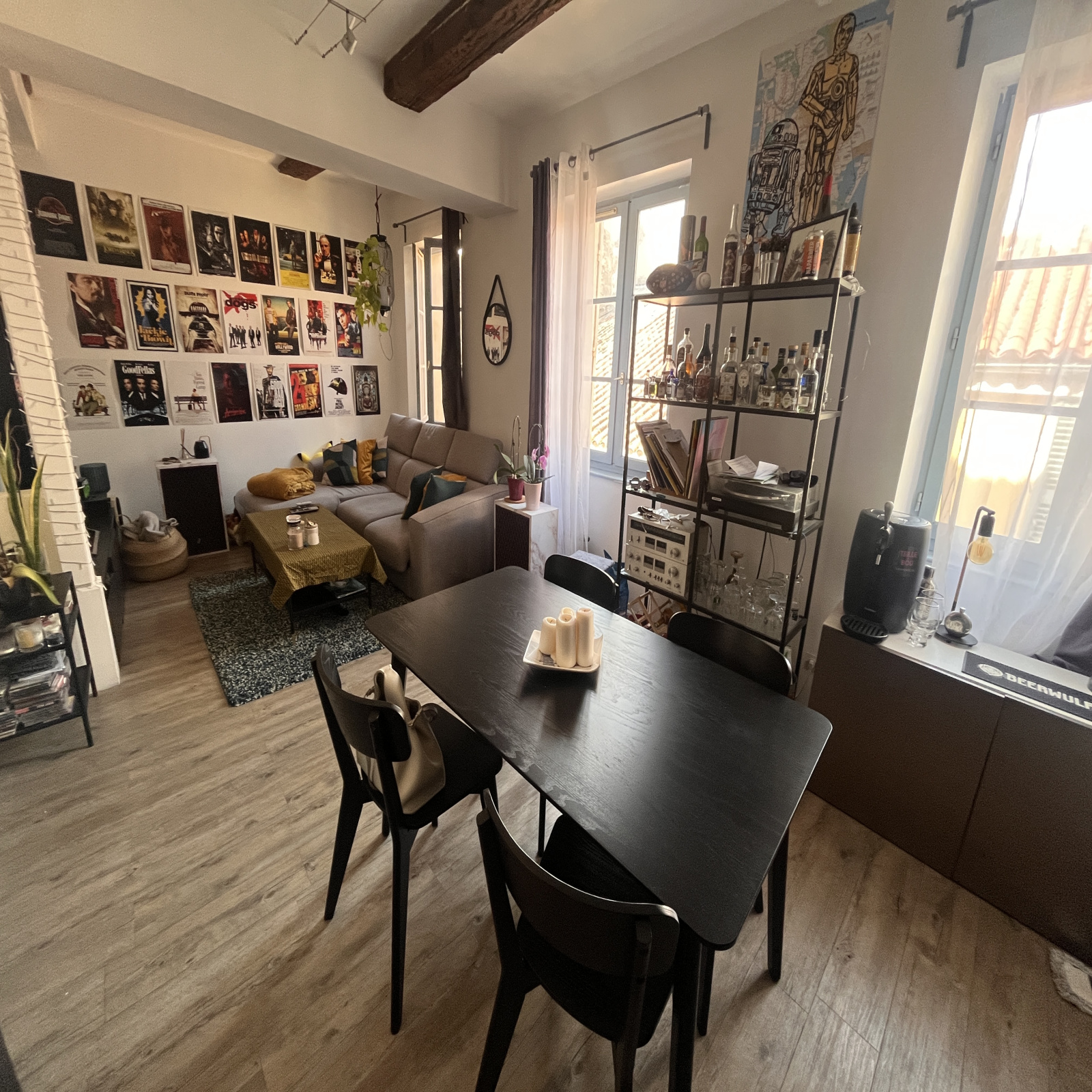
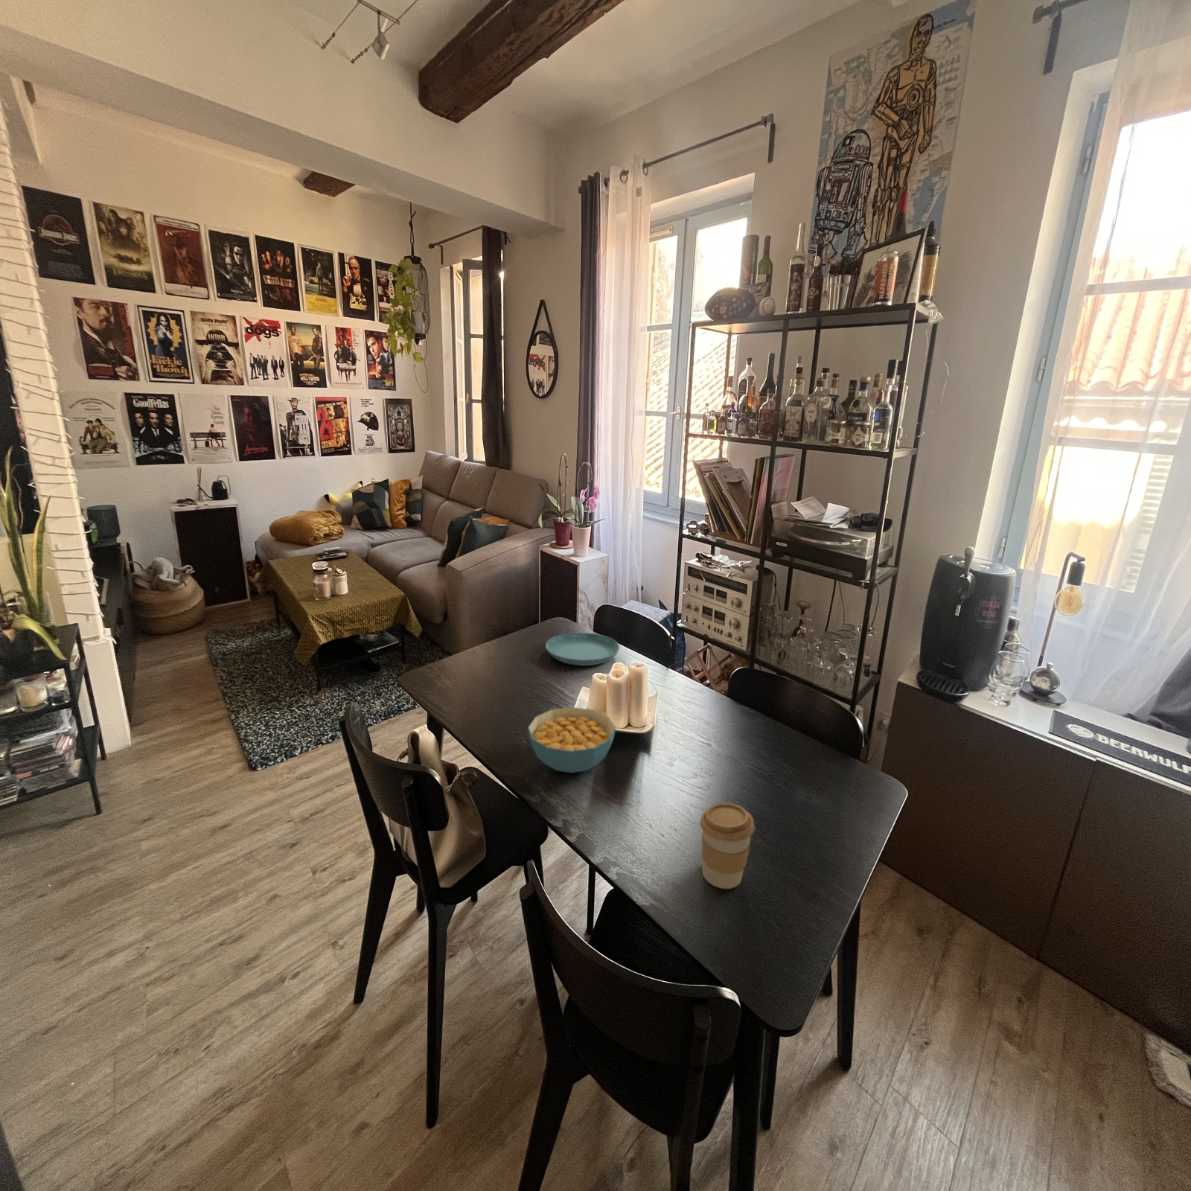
+ coffee cup [699,803,756,890]
+ saucer [545,631,621,666]
+ cereal bowl [527,707,616,773]
